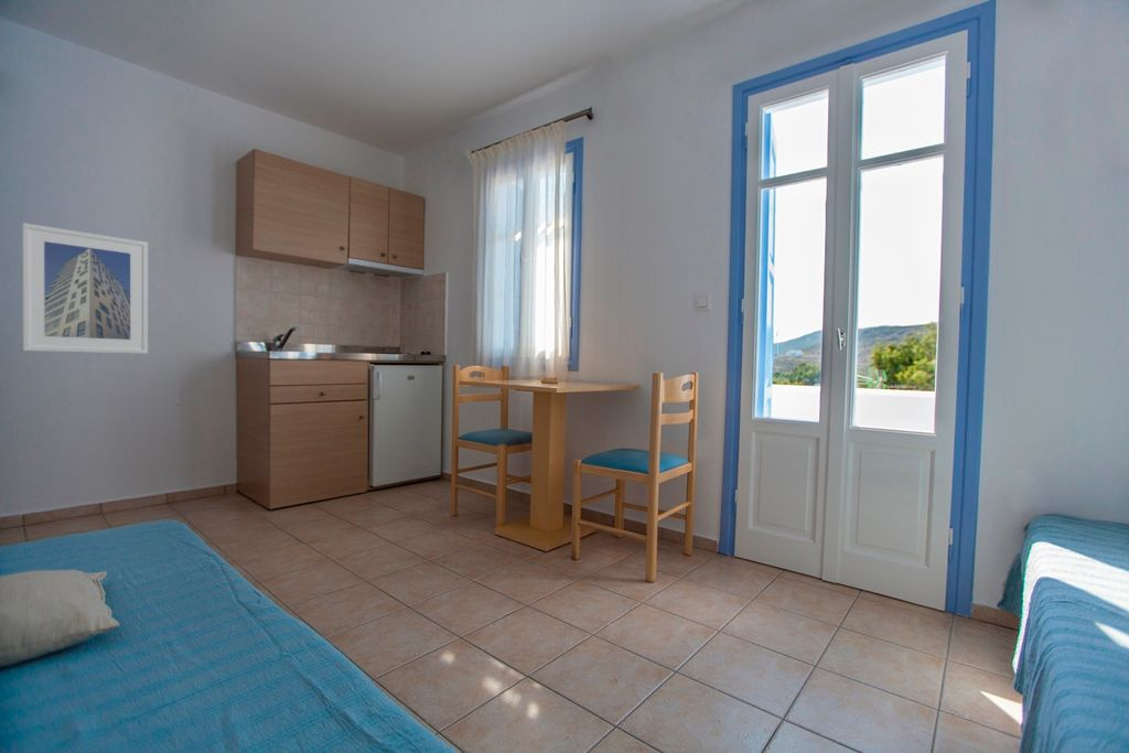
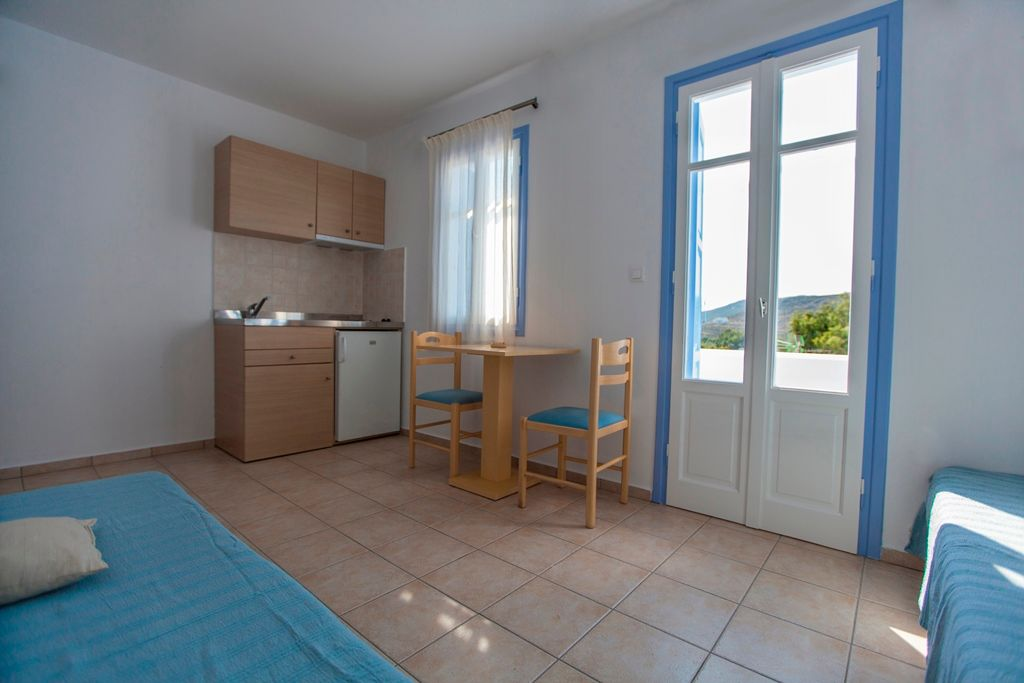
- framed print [21,222,149,355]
